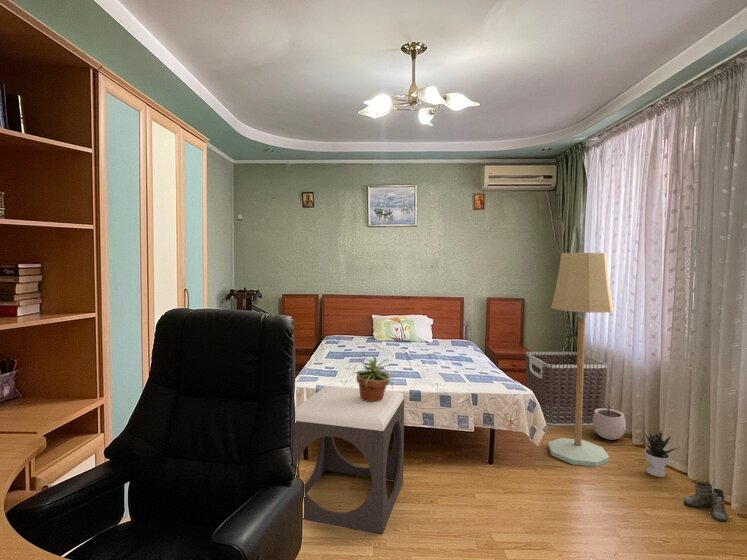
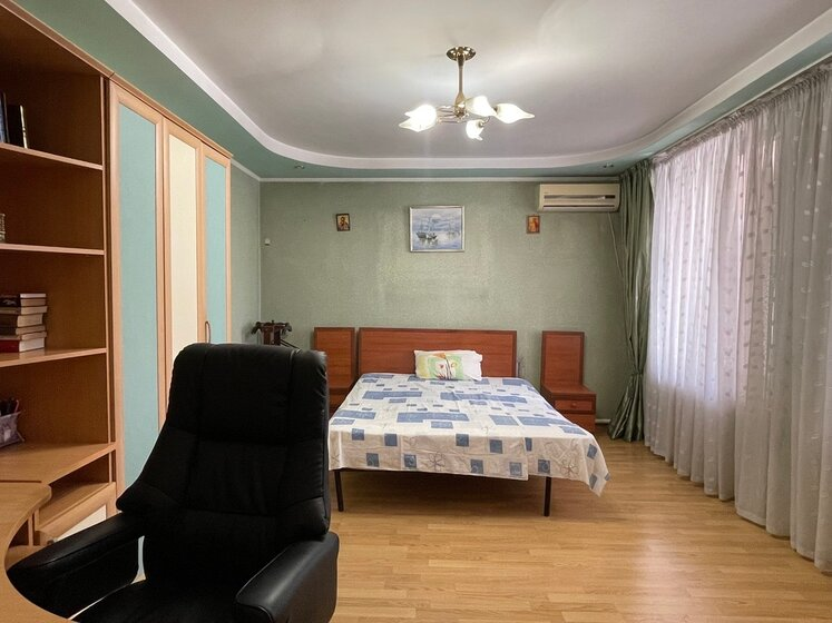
- potted plant [642,427,681,478]
- boots [683,481,728,522]
- clothes hamper [524,351,609,427]
- footstool [295,385,405,535]
- potted plant [351,356,397,402]
- floor lamp [547,252,615,468]
- plant pot [592,403,627,441]
